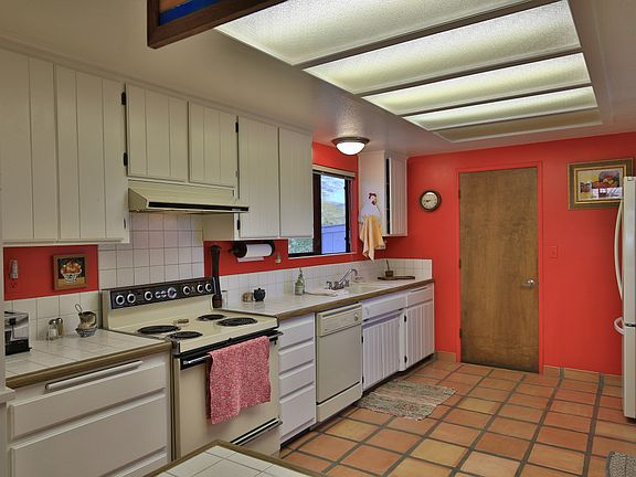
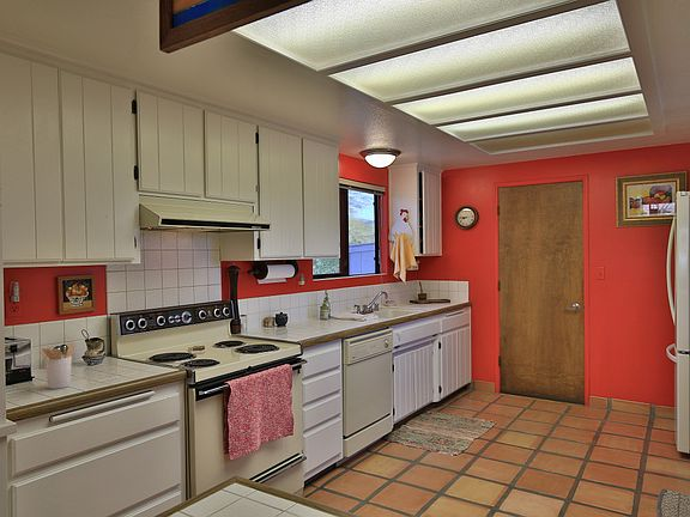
+ utensil holder [38,341,75,390]
